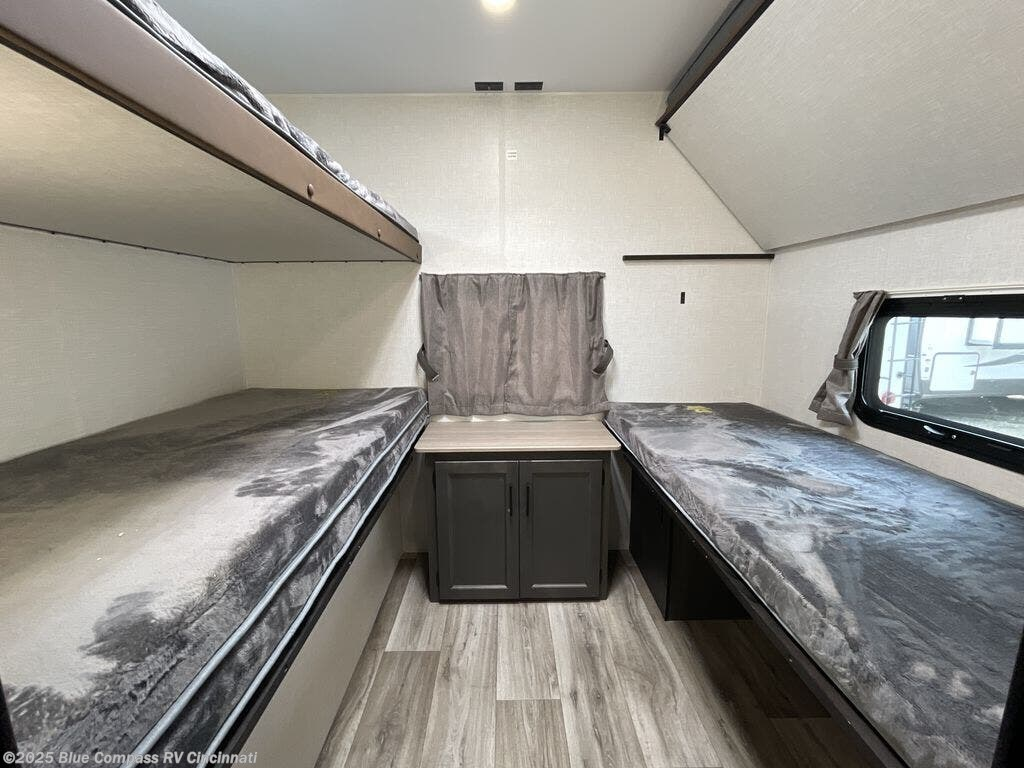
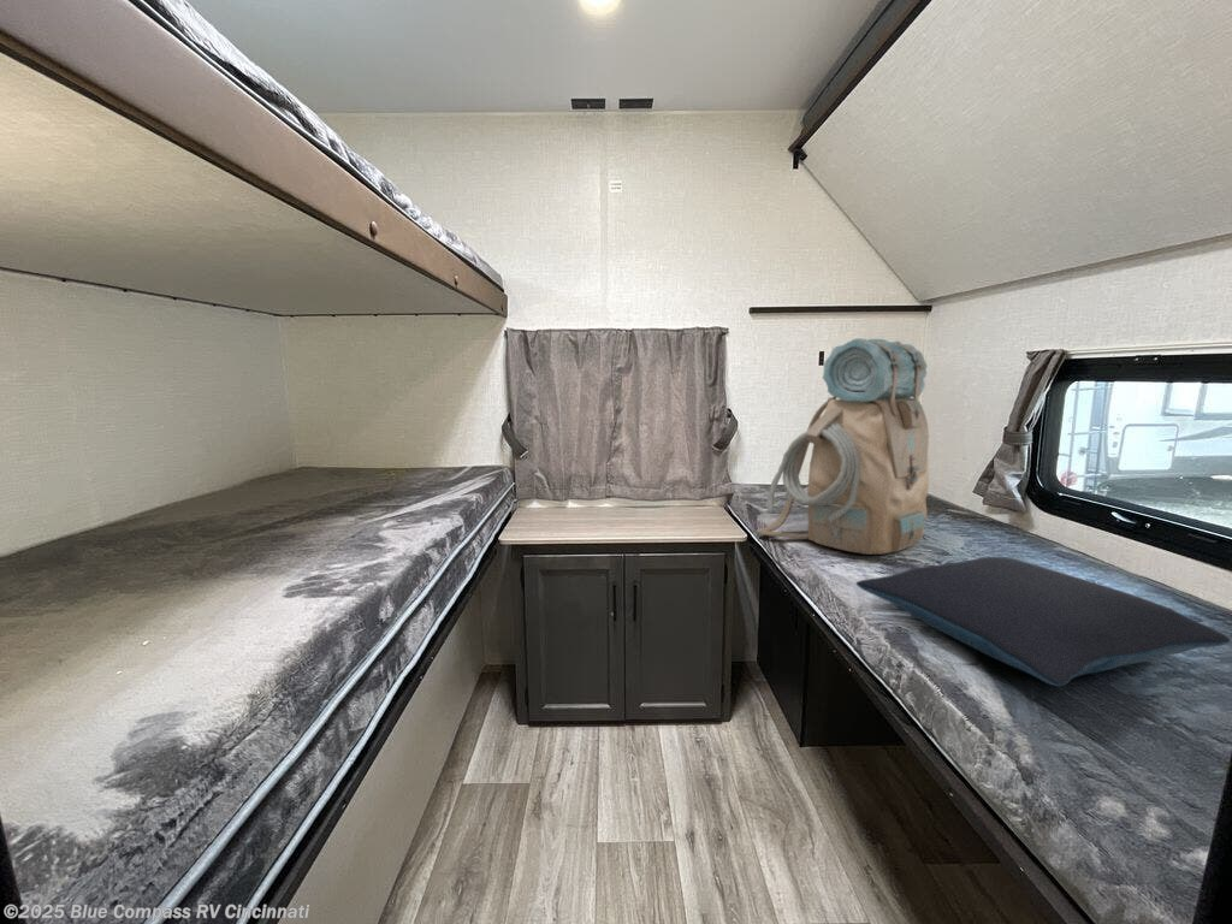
+ backpack [754,337,930,556]
+ pillow [855,556,1231,687]
